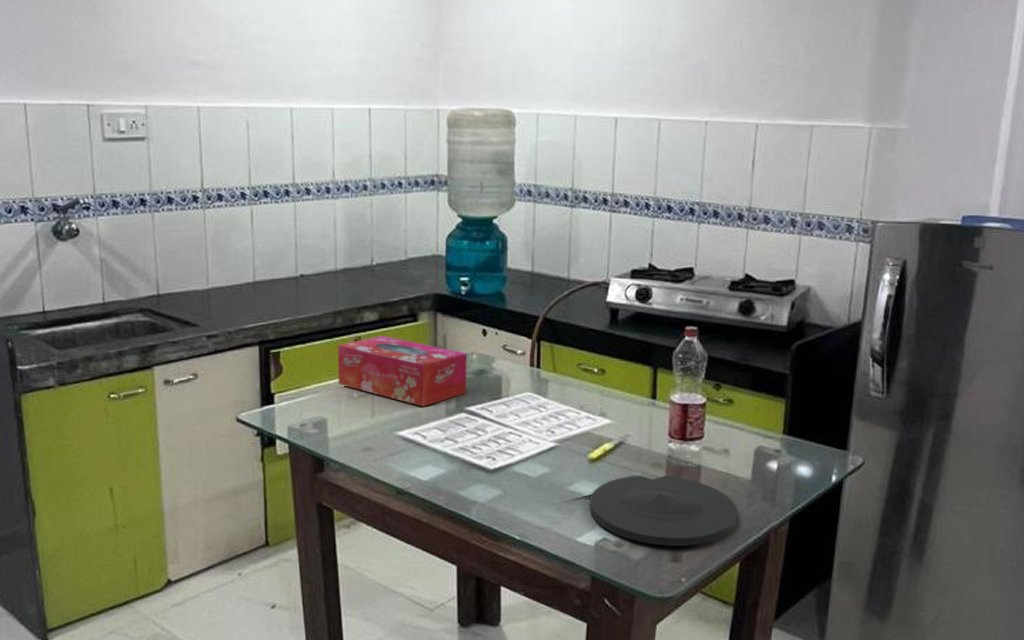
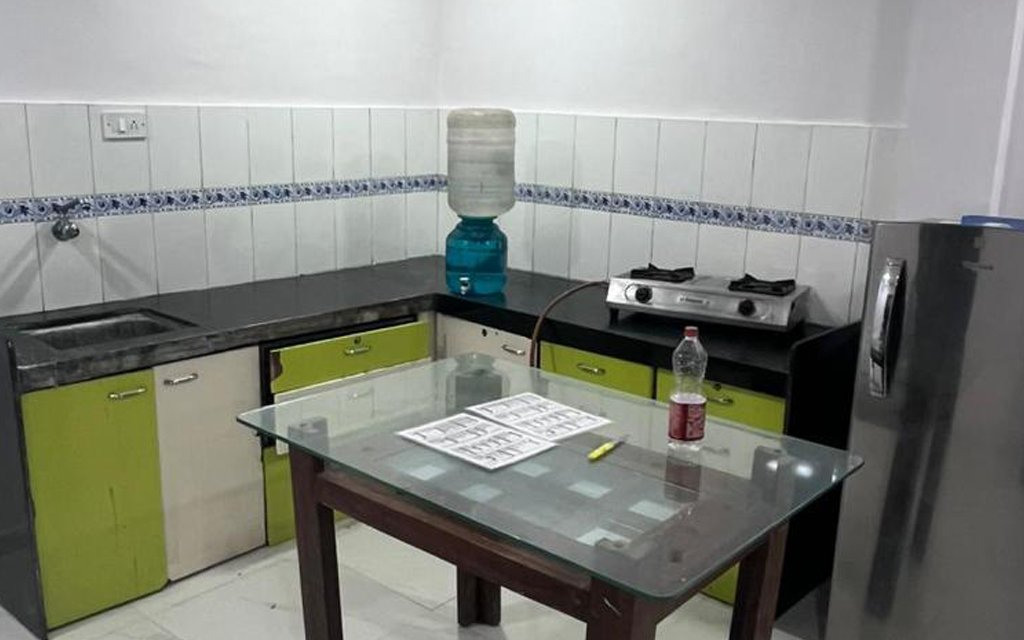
- tissue box [337,335,468,407]
- plate [589,475,739,547]
